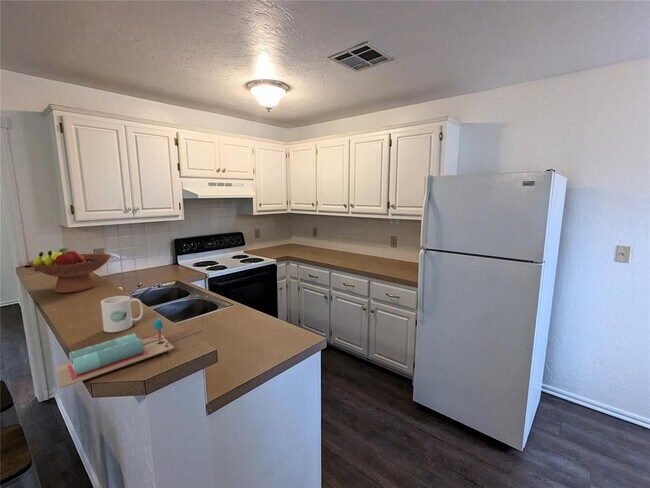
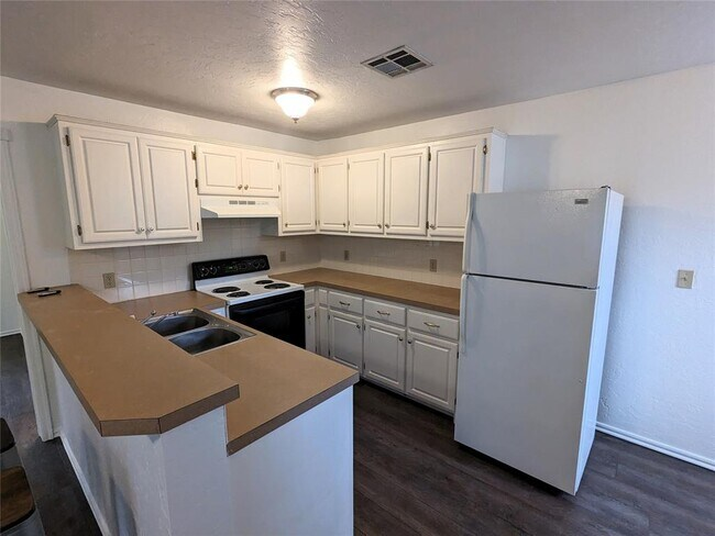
- mug [100,295,144,333]
- fruit bowl [27,247,112,294]
- paper towel holder [55,318,203,389]
